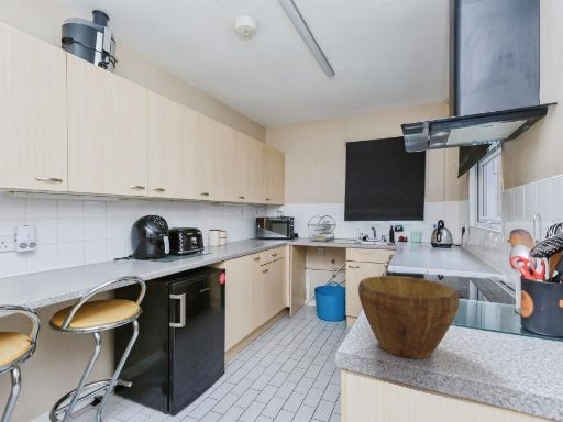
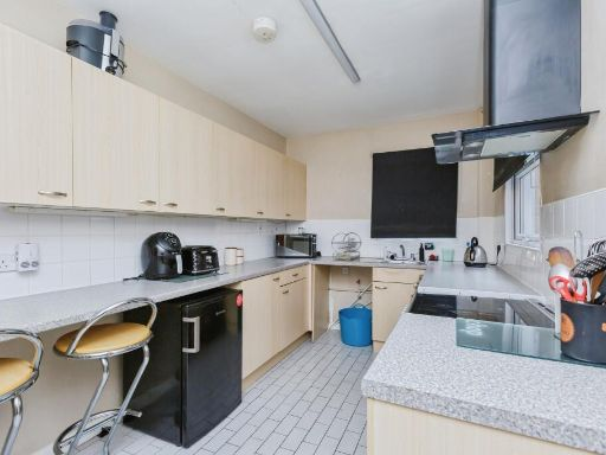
- bowl [357,275,461,359]
